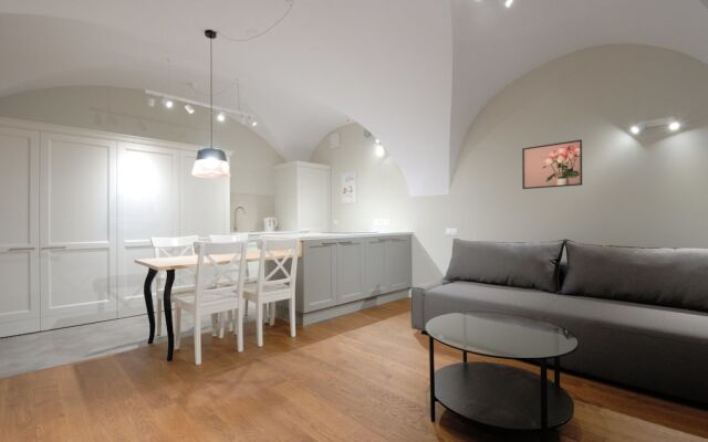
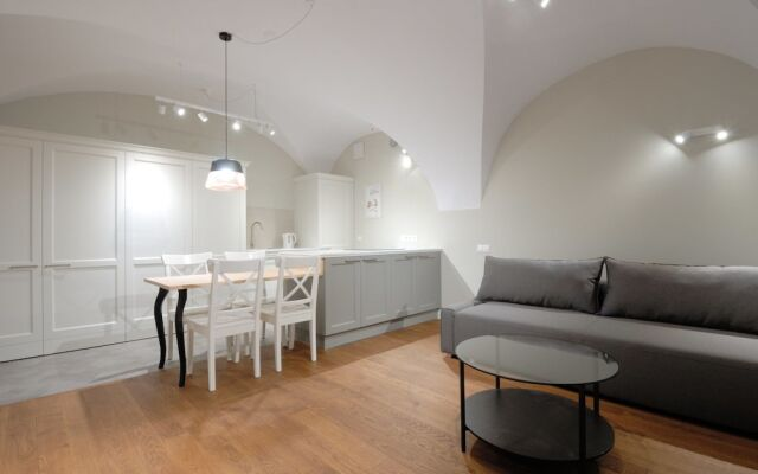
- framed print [521,138,583,190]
